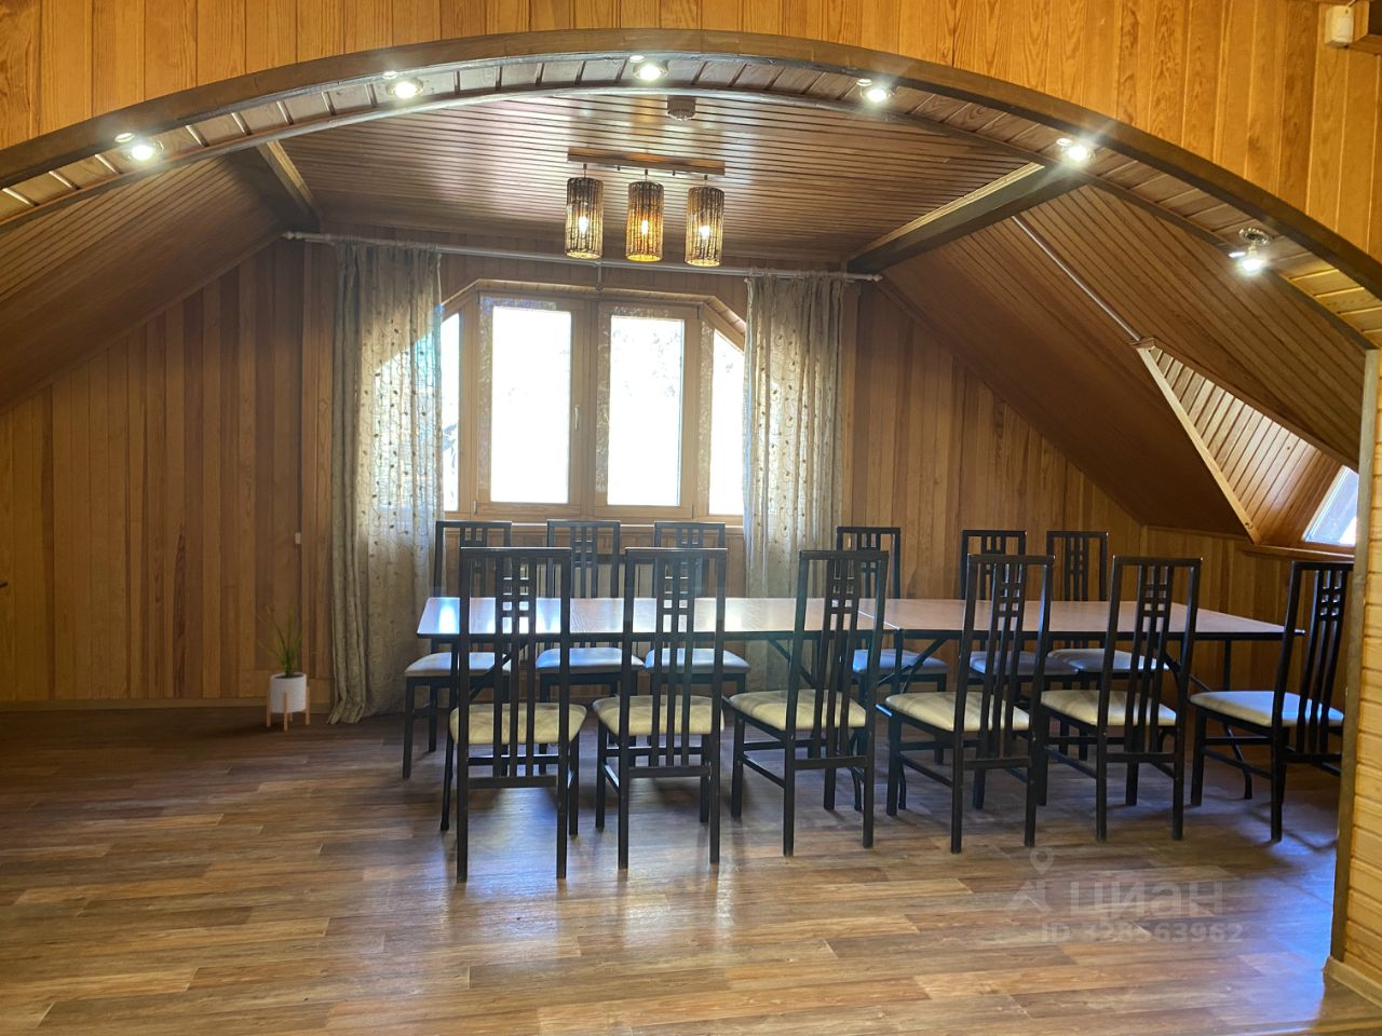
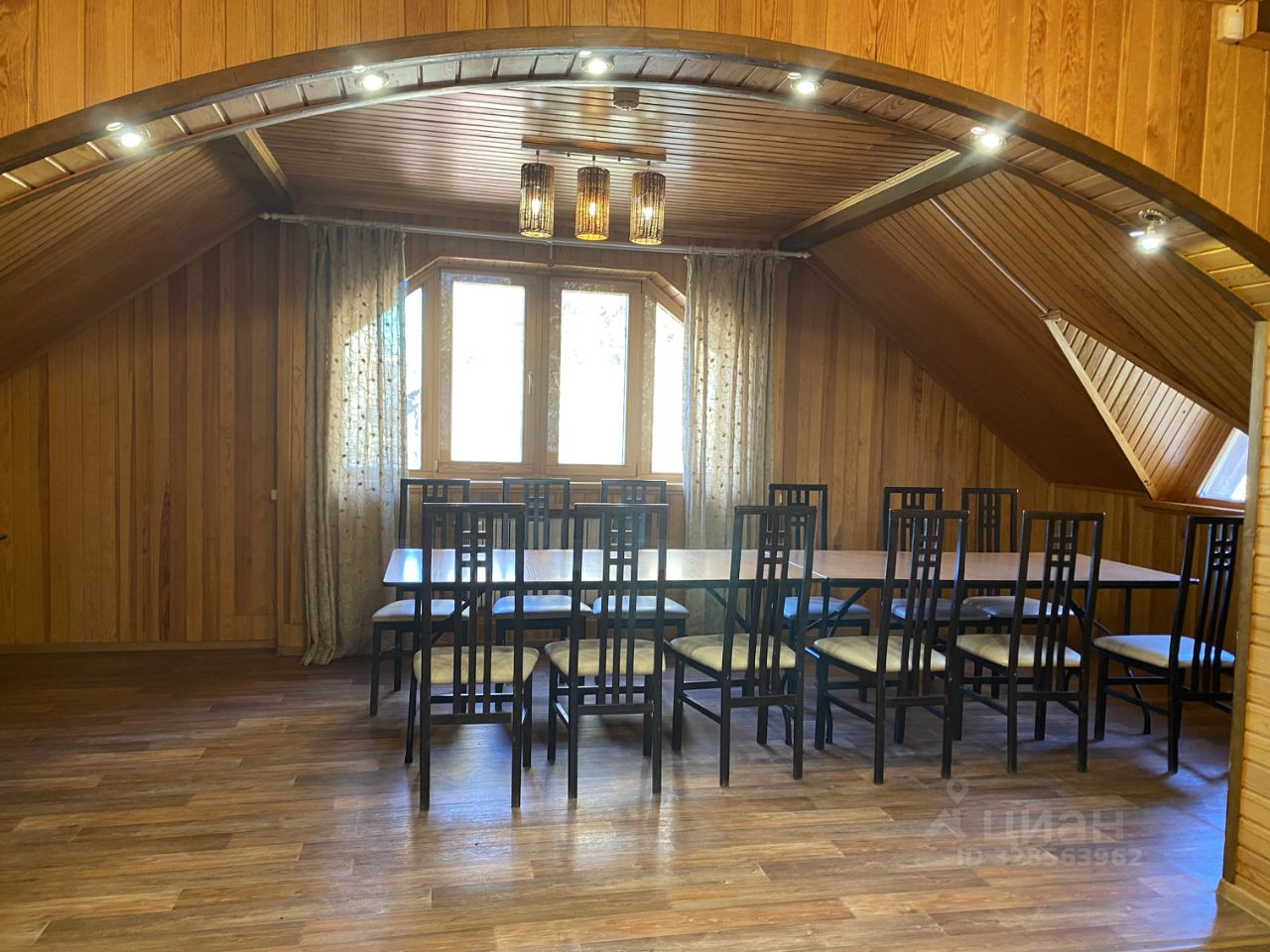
- house plant [250,592,326,731]
